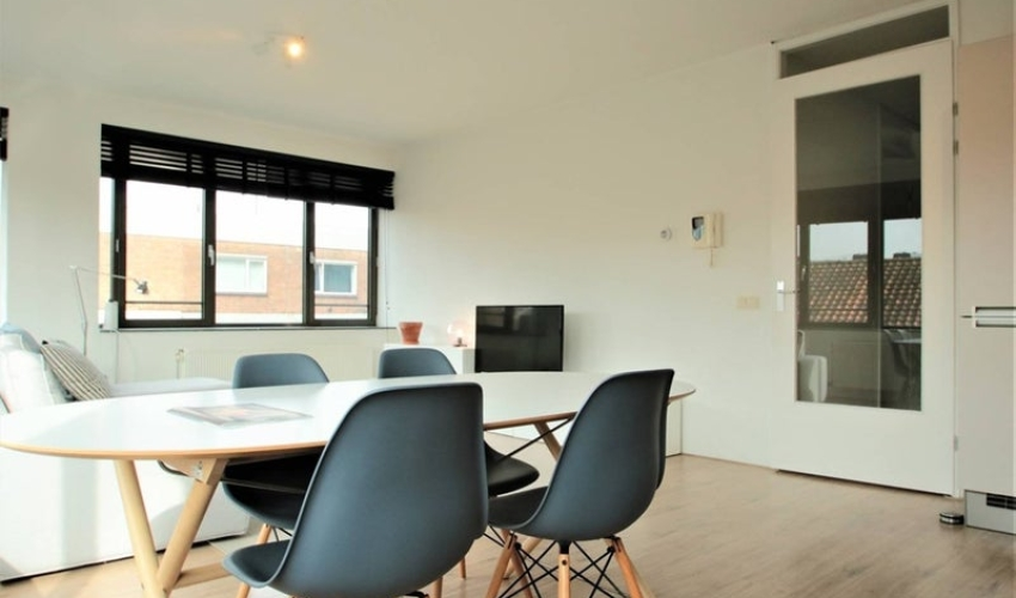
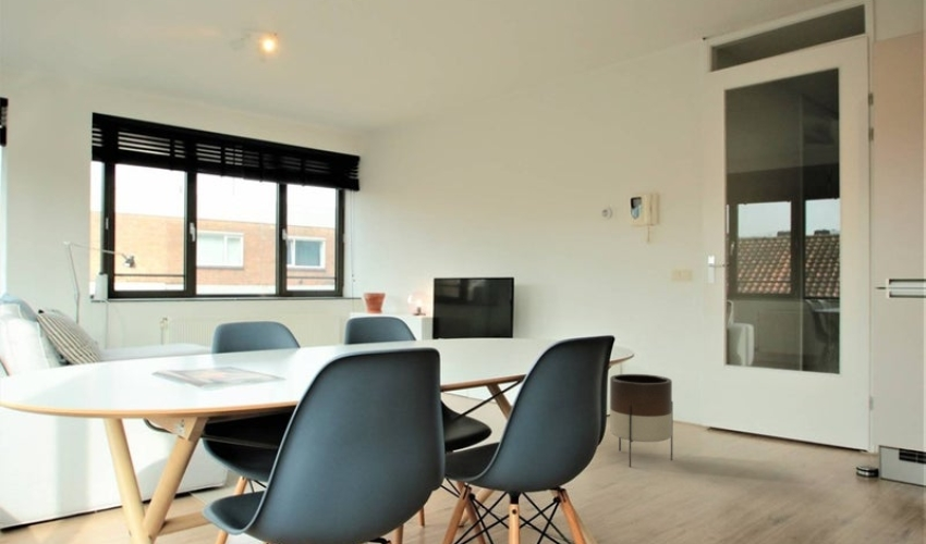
+ planter [609,373,674,468]
